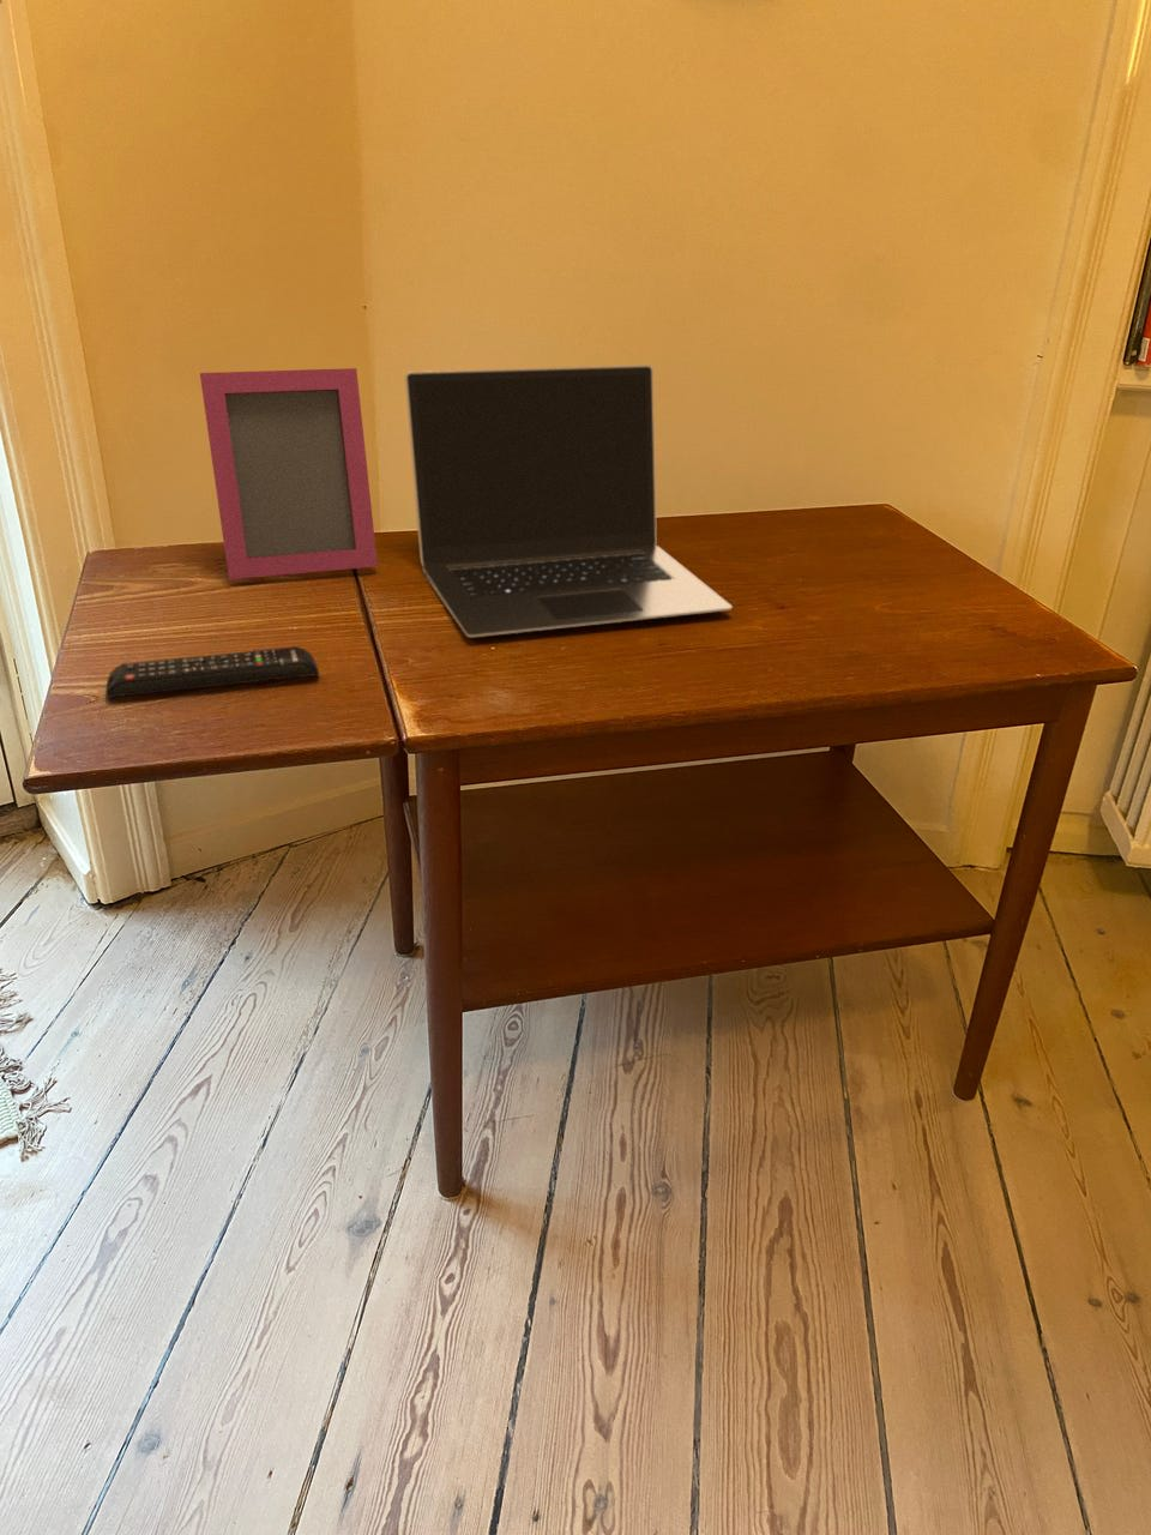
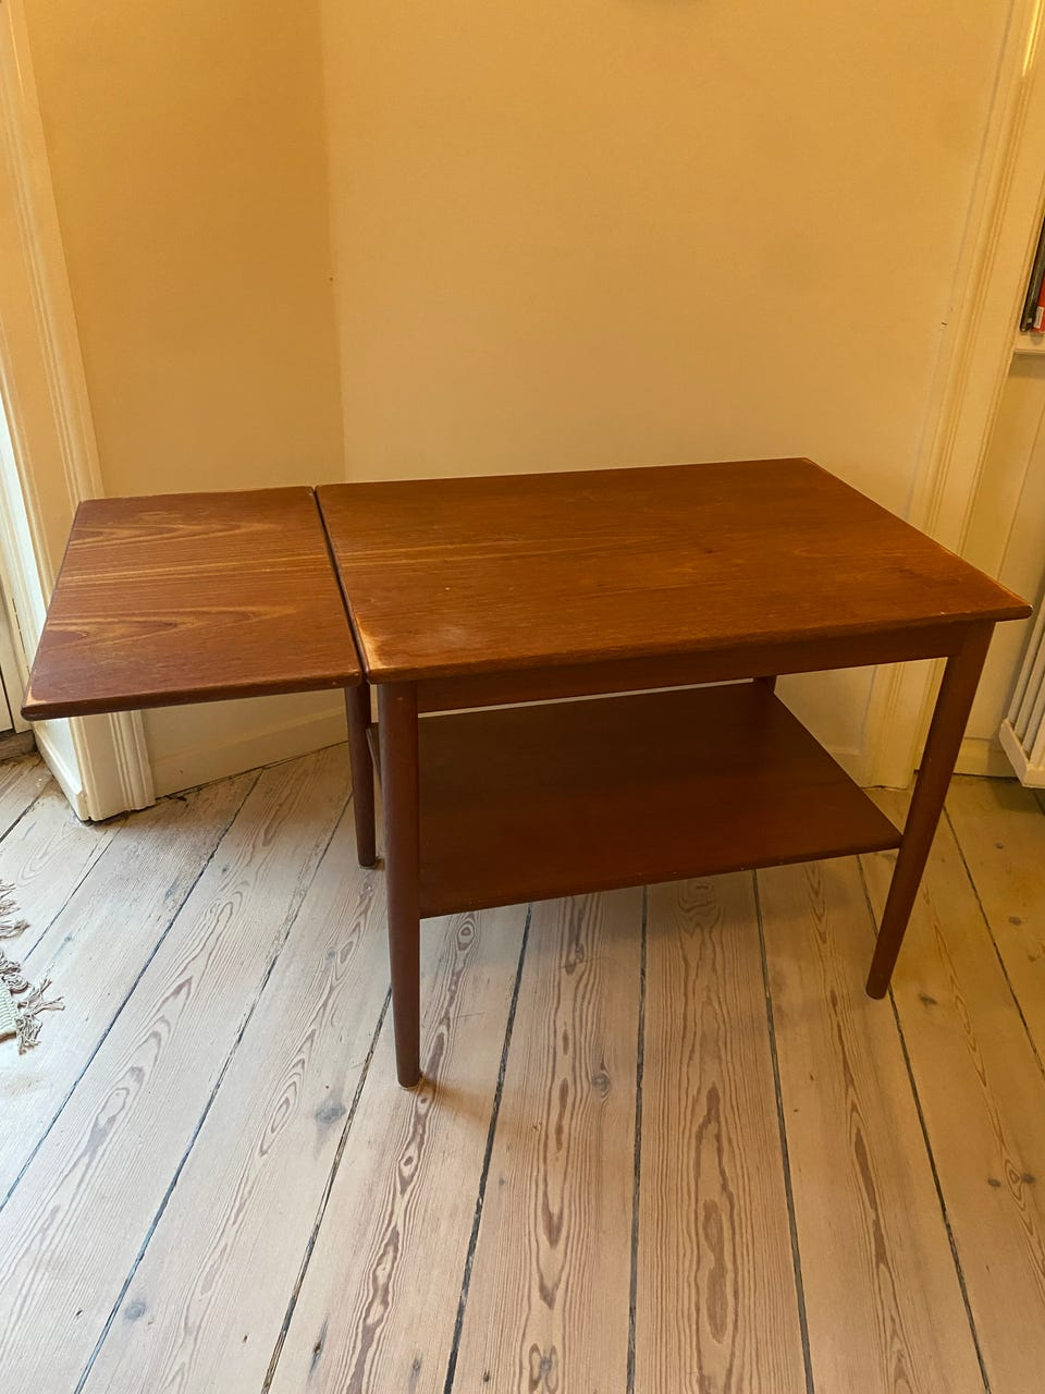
- laptop [404,364,734,638]
- remote control [104,645,320,699]
- picture frame [199,367,378,580]
